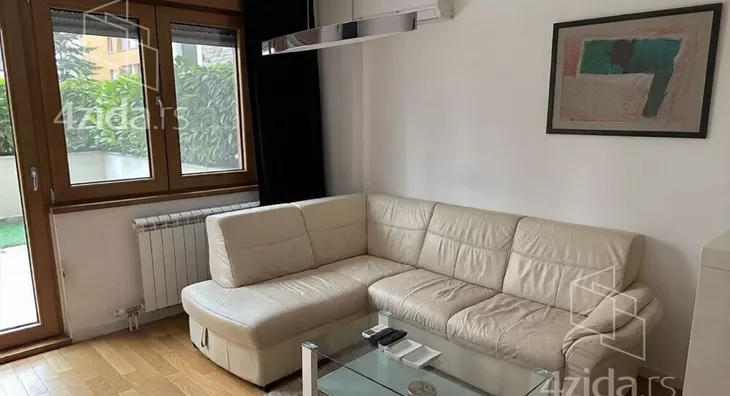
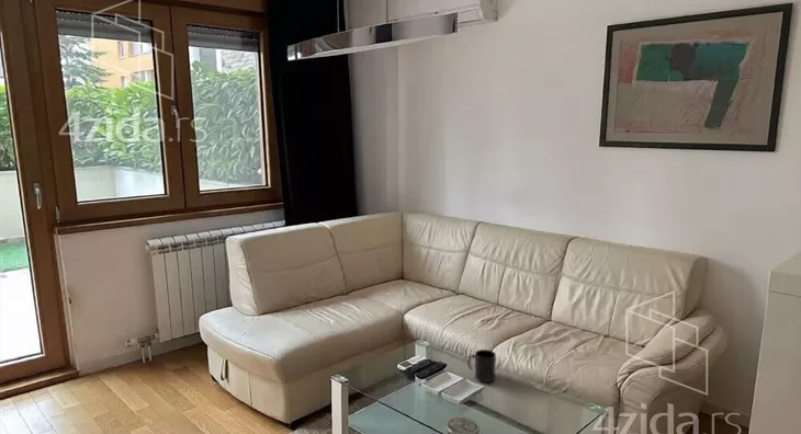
+ mug [466,349,497,384]
